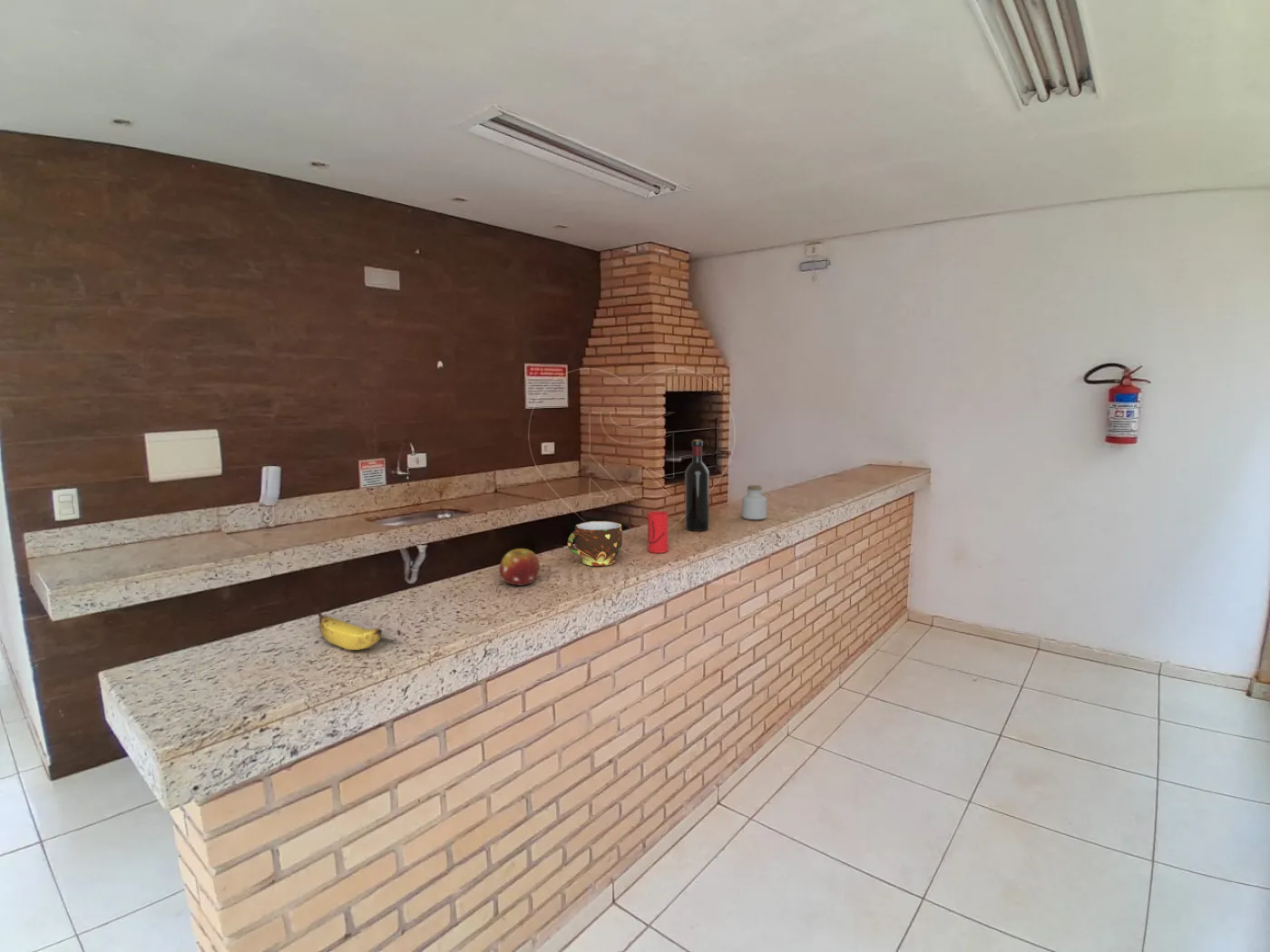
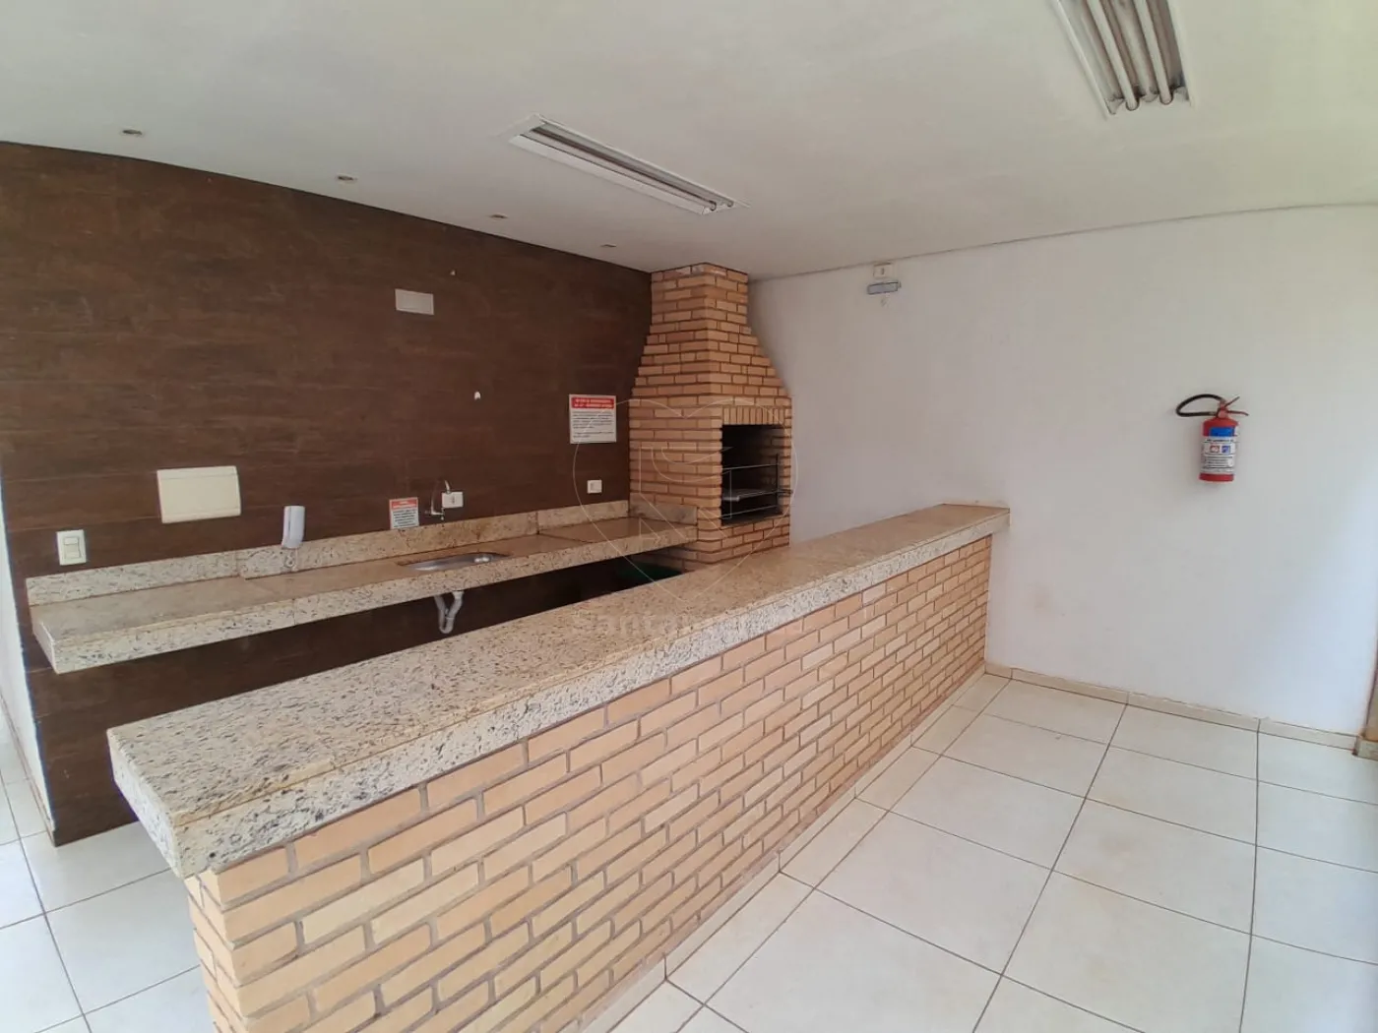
- banana [312,606,383,651]
- cup [647,510,669,554]
- fruit [498,548,541,587]
- jar [741,484,768,520]
- wine bottle [684,439,710,532]
- cup [567,520,623,567]
